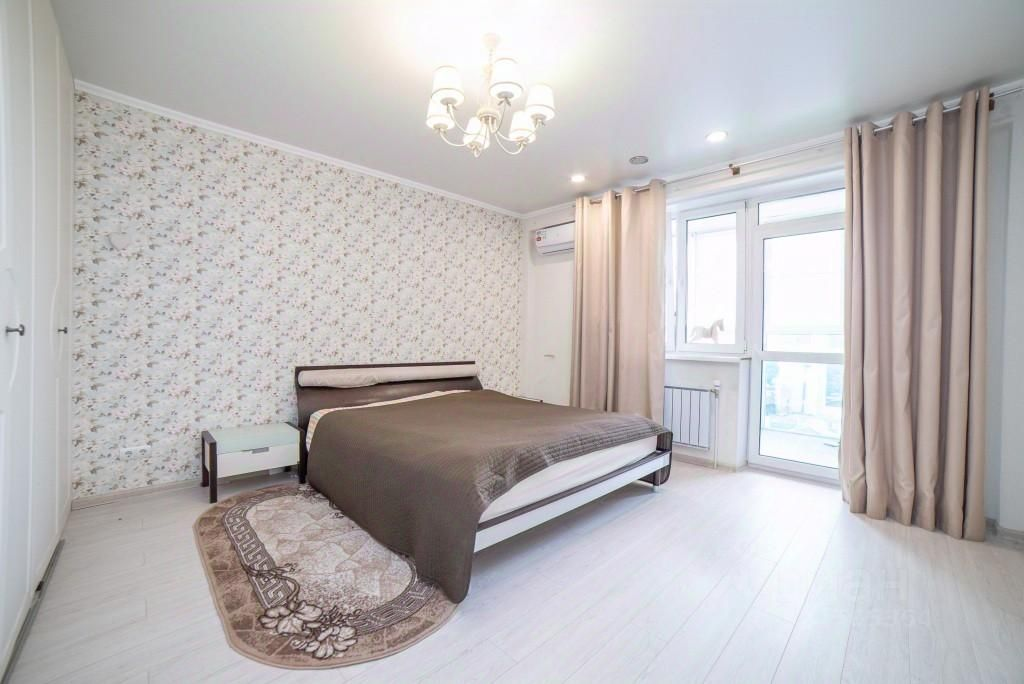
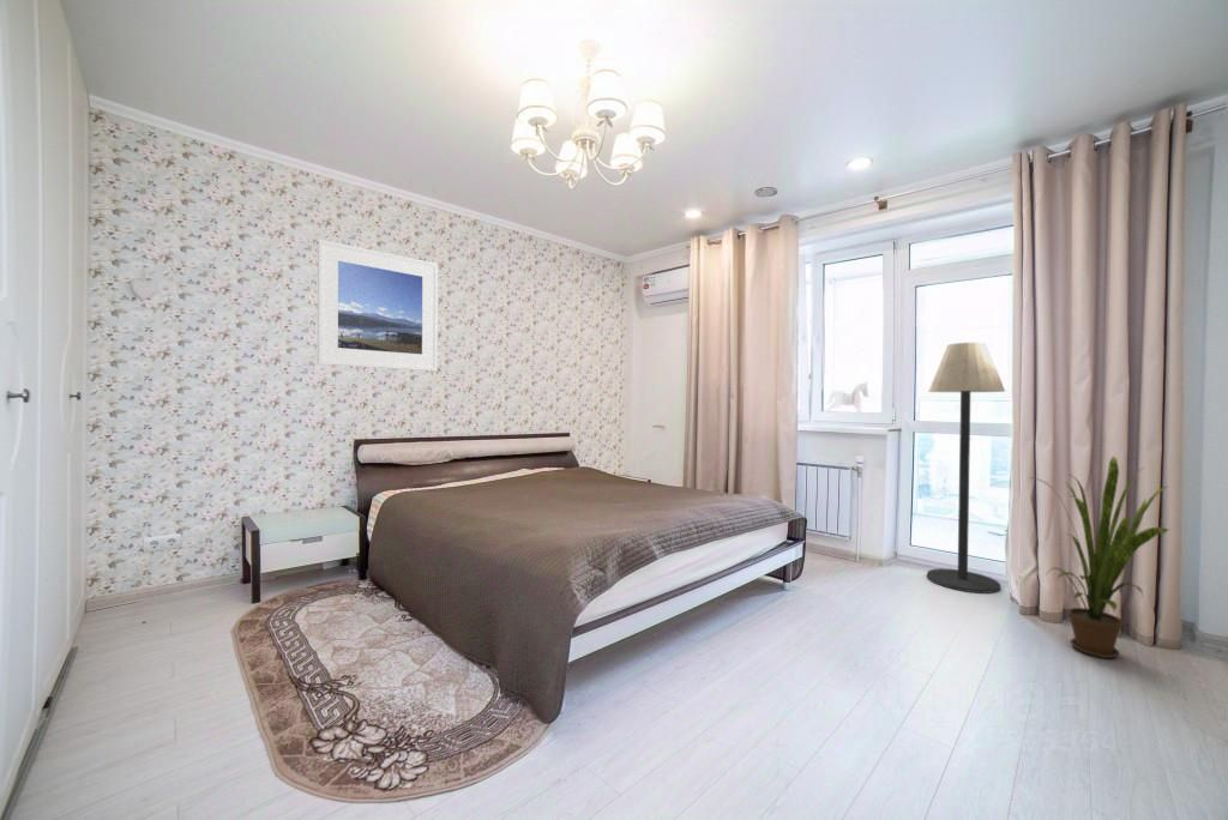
+ floor lamp [926,342,1006,595]
+ house plant [1029,456,1170,659]
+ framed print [317,237,439,372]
